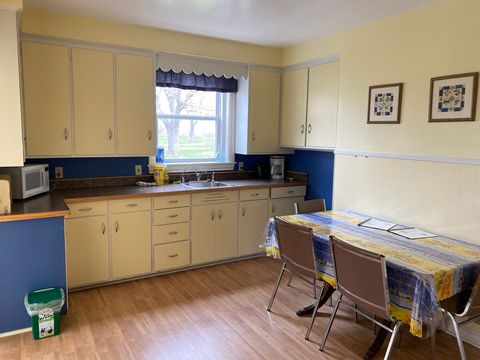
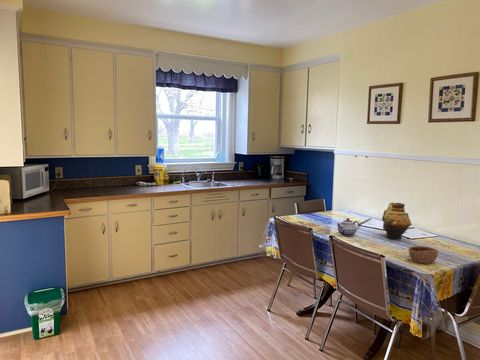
+ bowl [408,245,439,264]
+ teapot [336,217,360,237]
+ vase [381,202,413,240]
